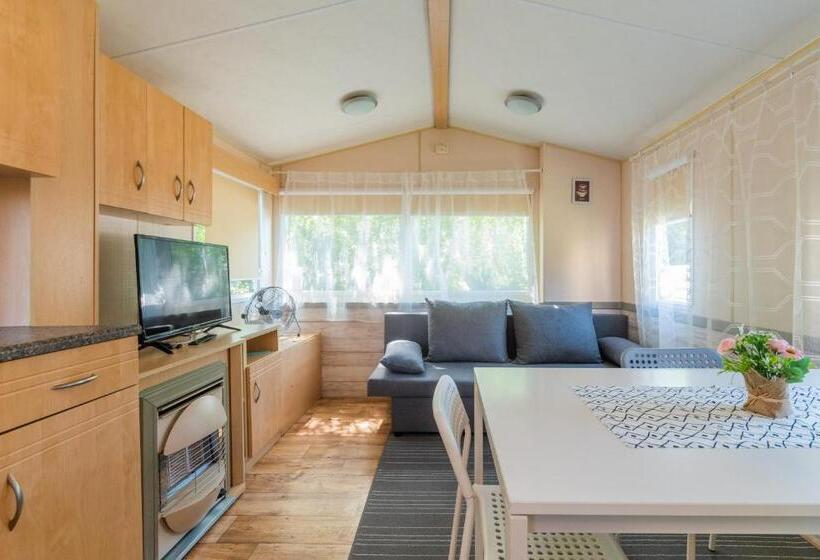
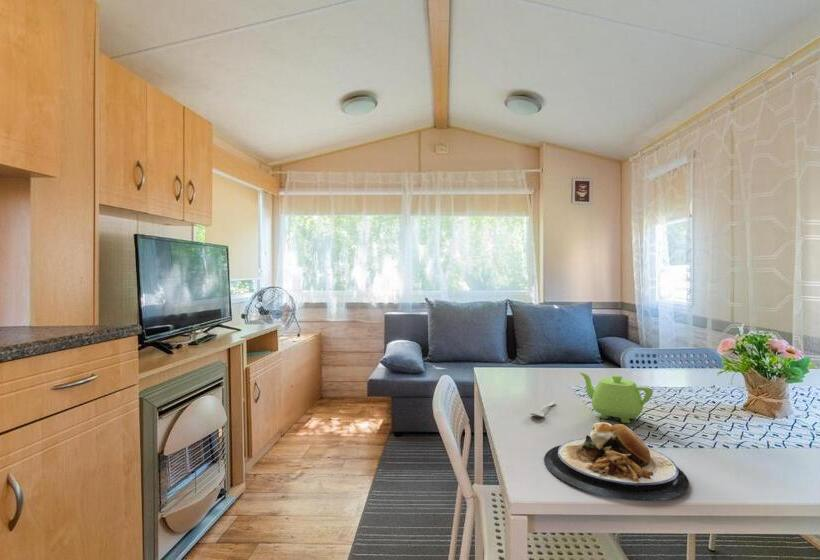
+ spoon [529,400,557,418]
+ plate [543,421,690,502]
+ teapot [579,372,654,424]
